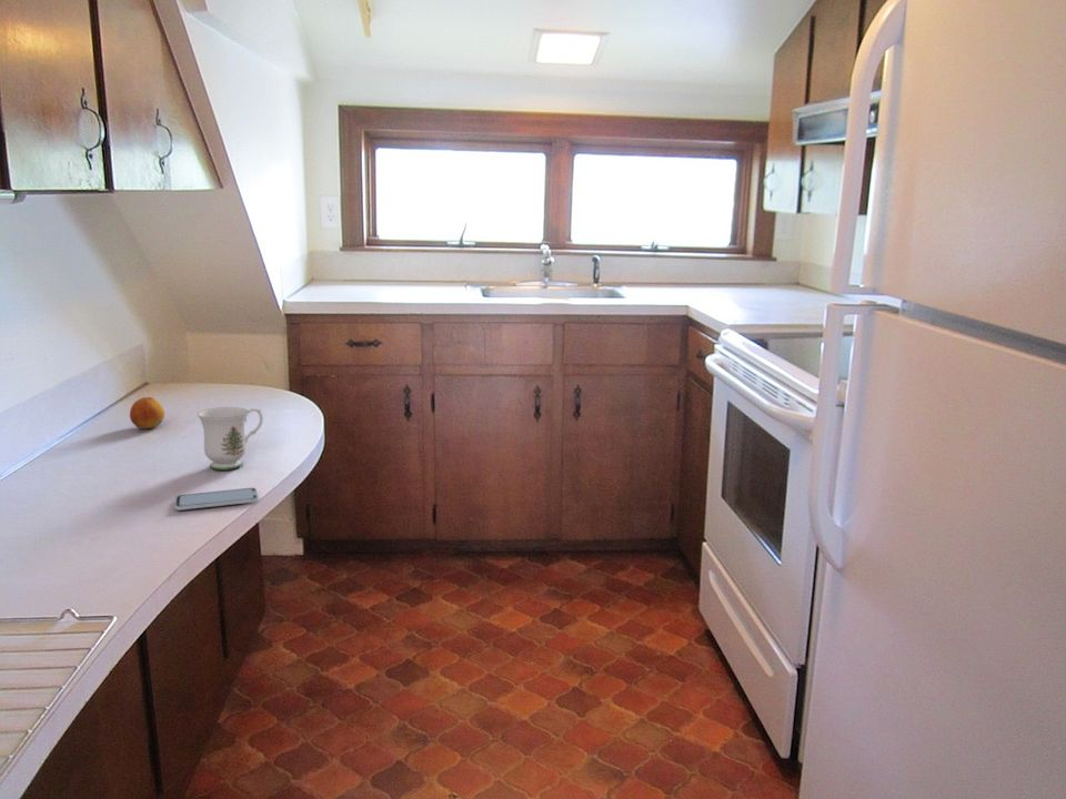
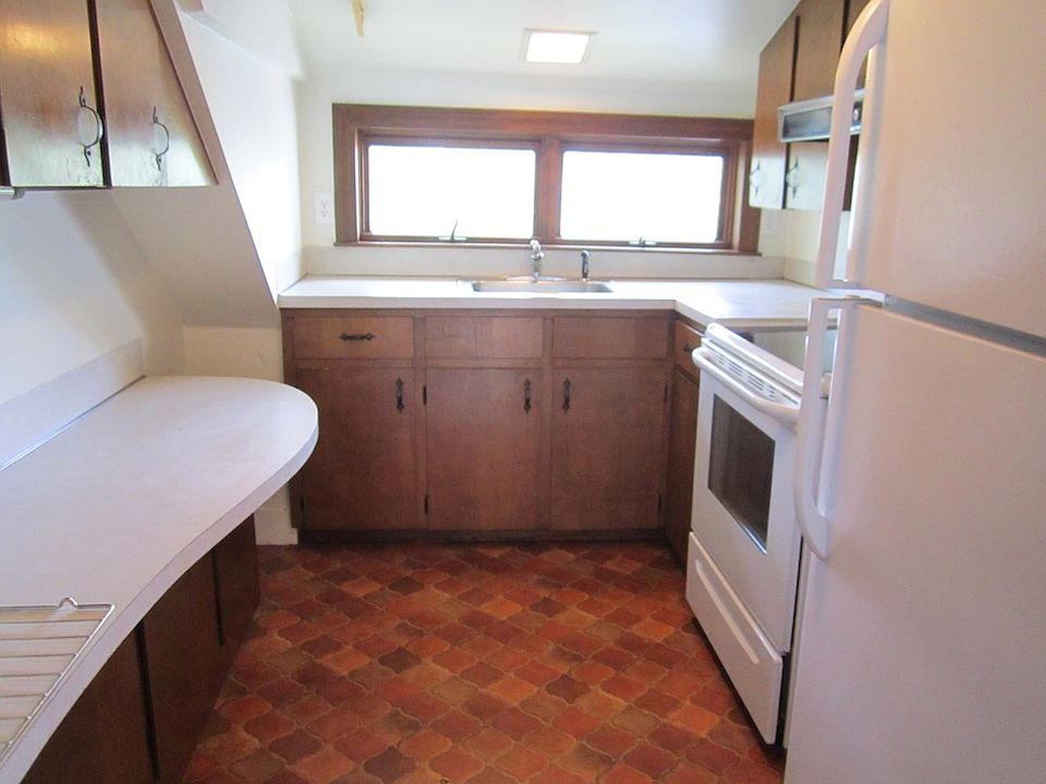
- mug [197,406,264,471]
- fruit [129,396,165,429]
- smartphone [174,487,259,512]
